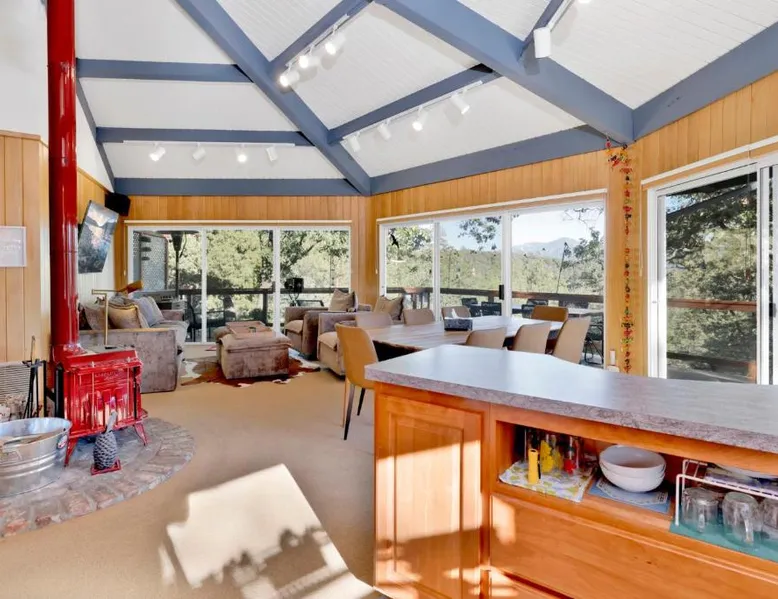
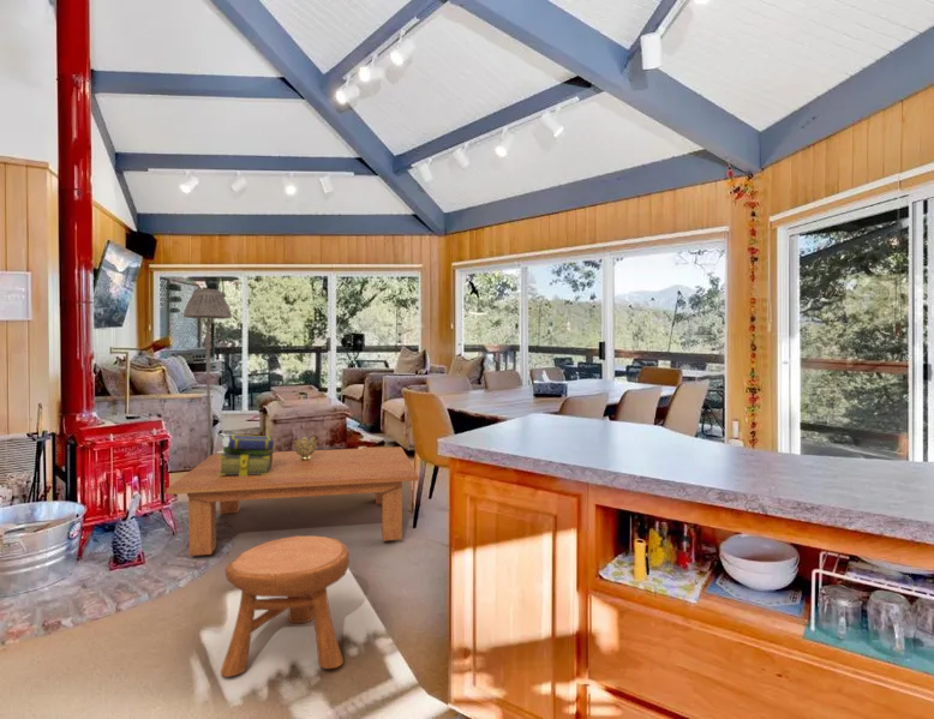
+ decorative bowl [293,436,318,461]
+ stool [220,534,351,678]
+ stack of books [218,433,276,477]
+ coffee table [164,445,420,557]
+ floor lamp [182,288,233,459]
